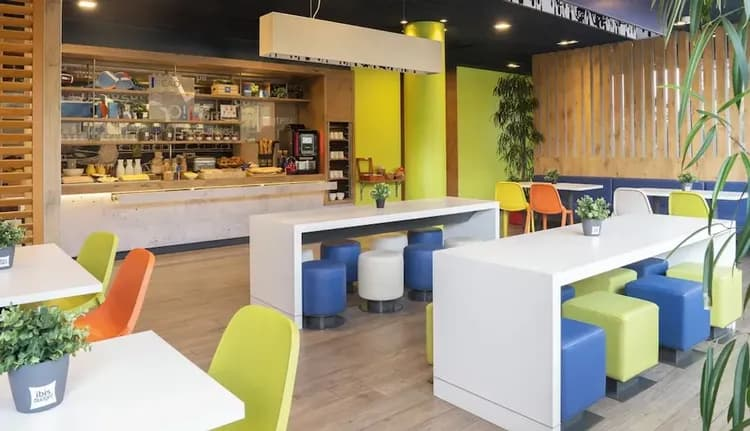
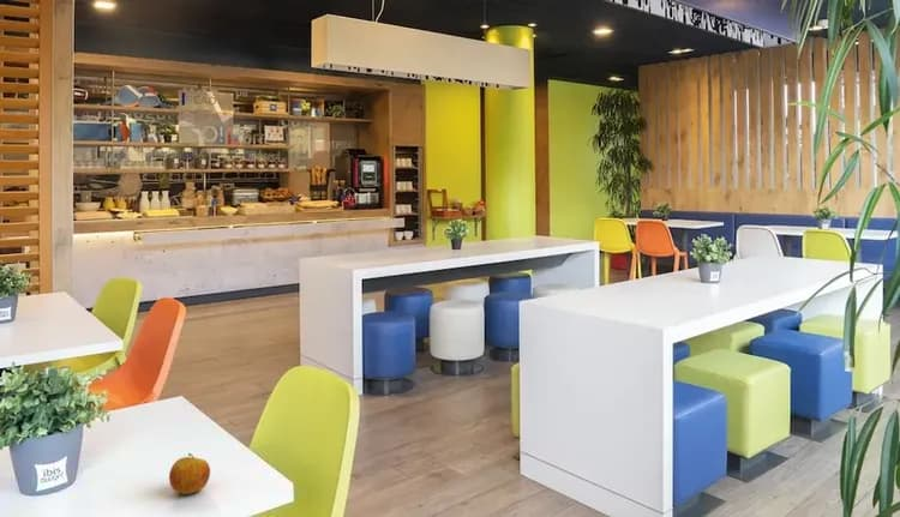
+ apple [168,452,211,495]
